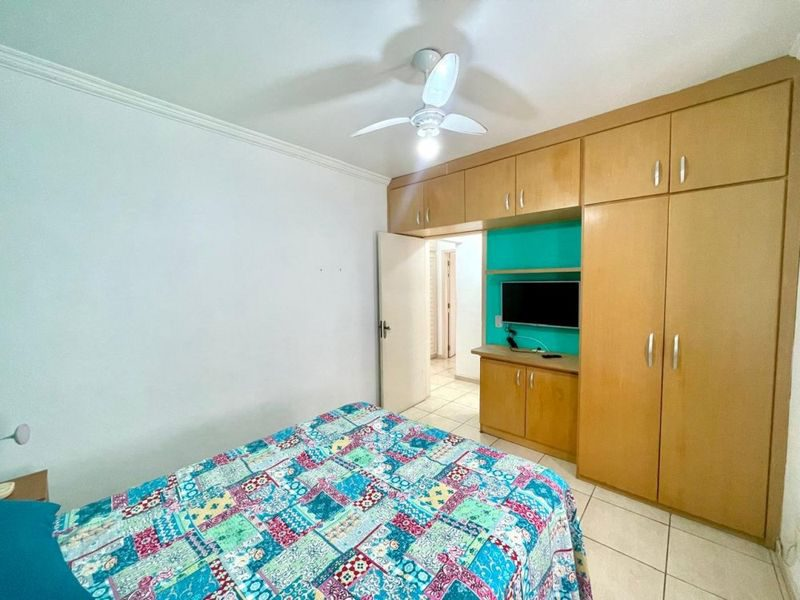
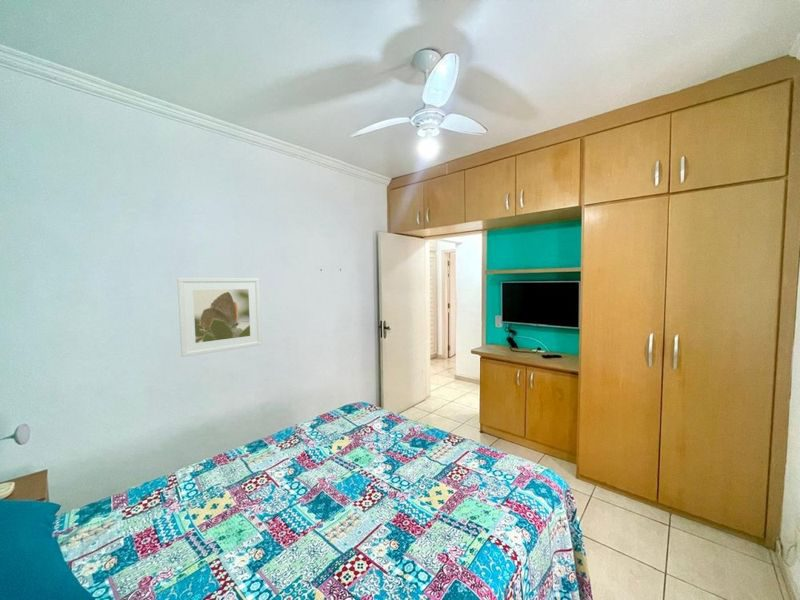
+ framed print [176,277,262,358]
